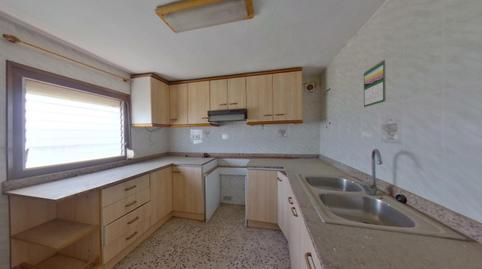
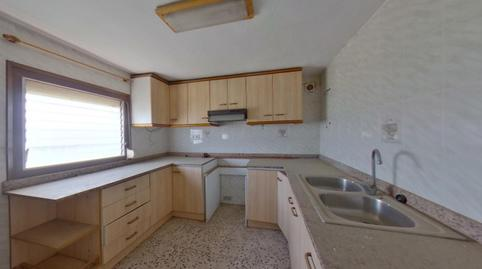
- calendar [363,59,387,108]
